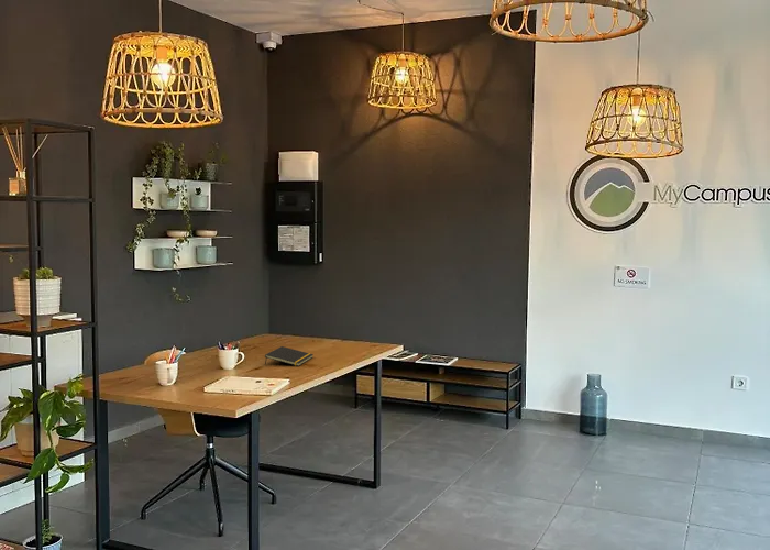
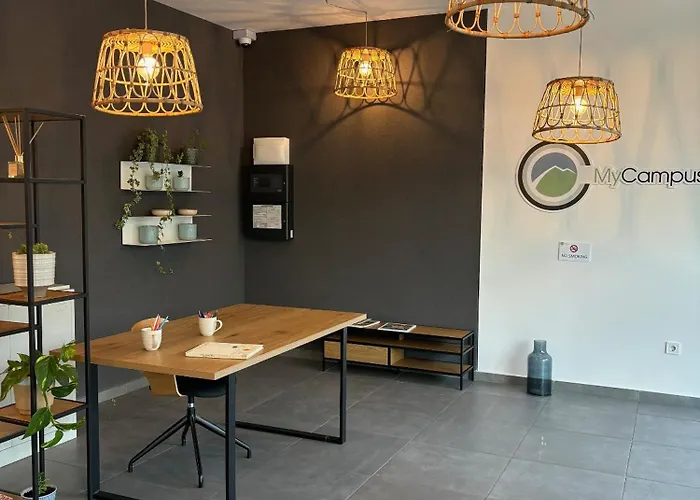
- notepad [264,345,315,367]
